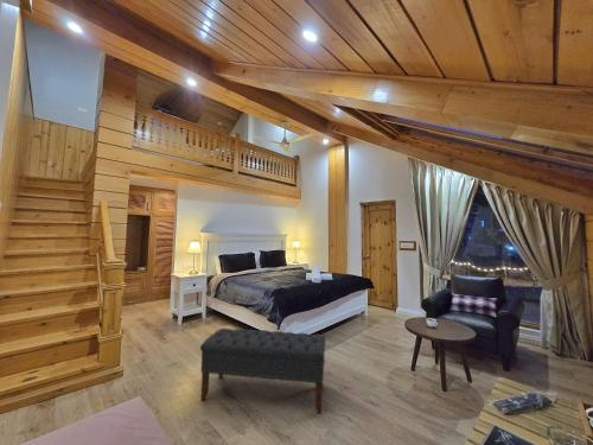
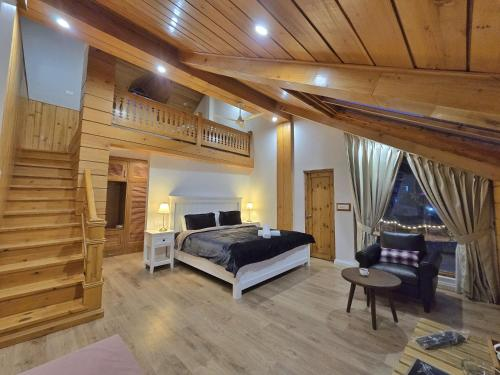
- bench [199,328,326,414]
